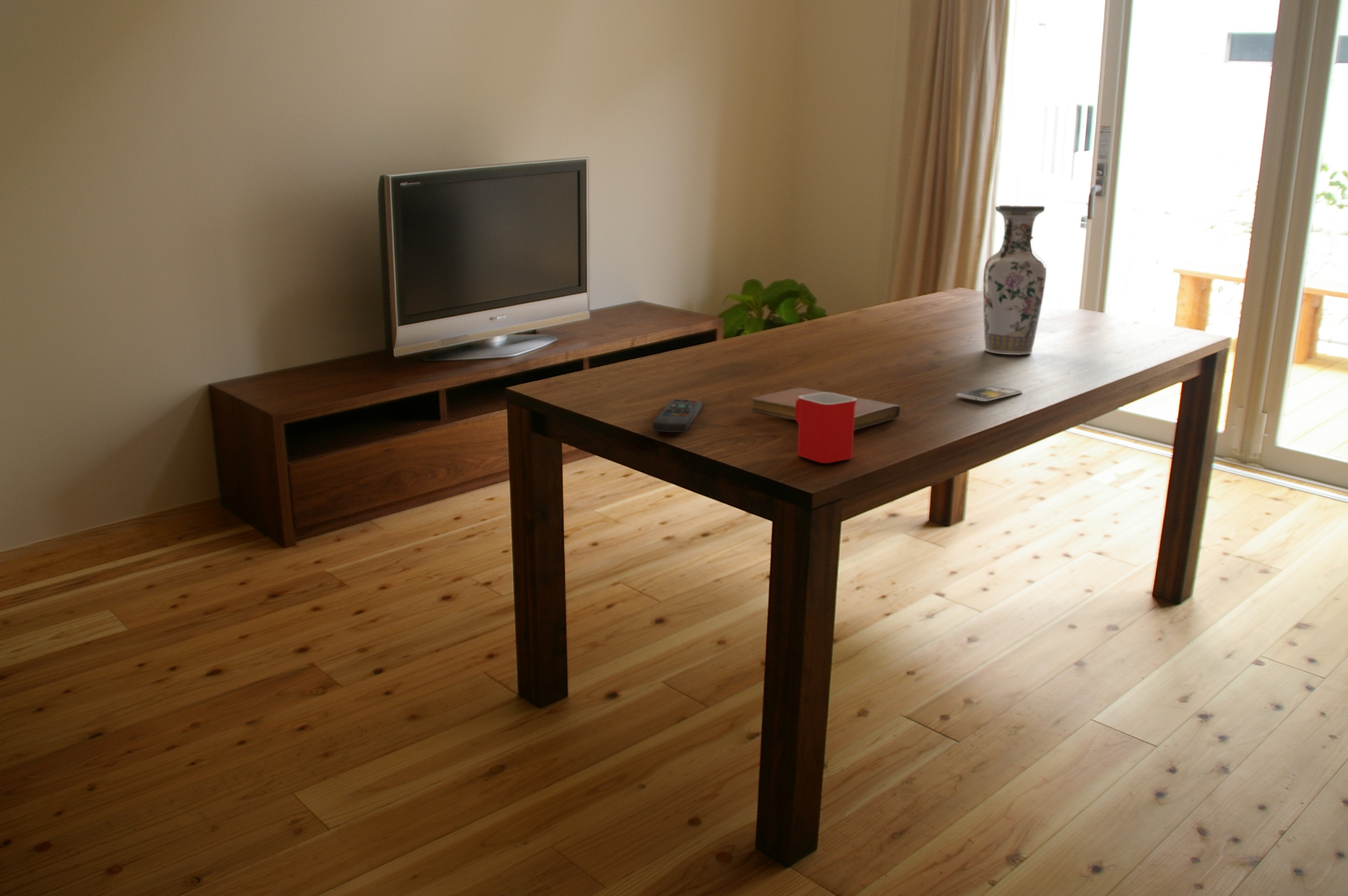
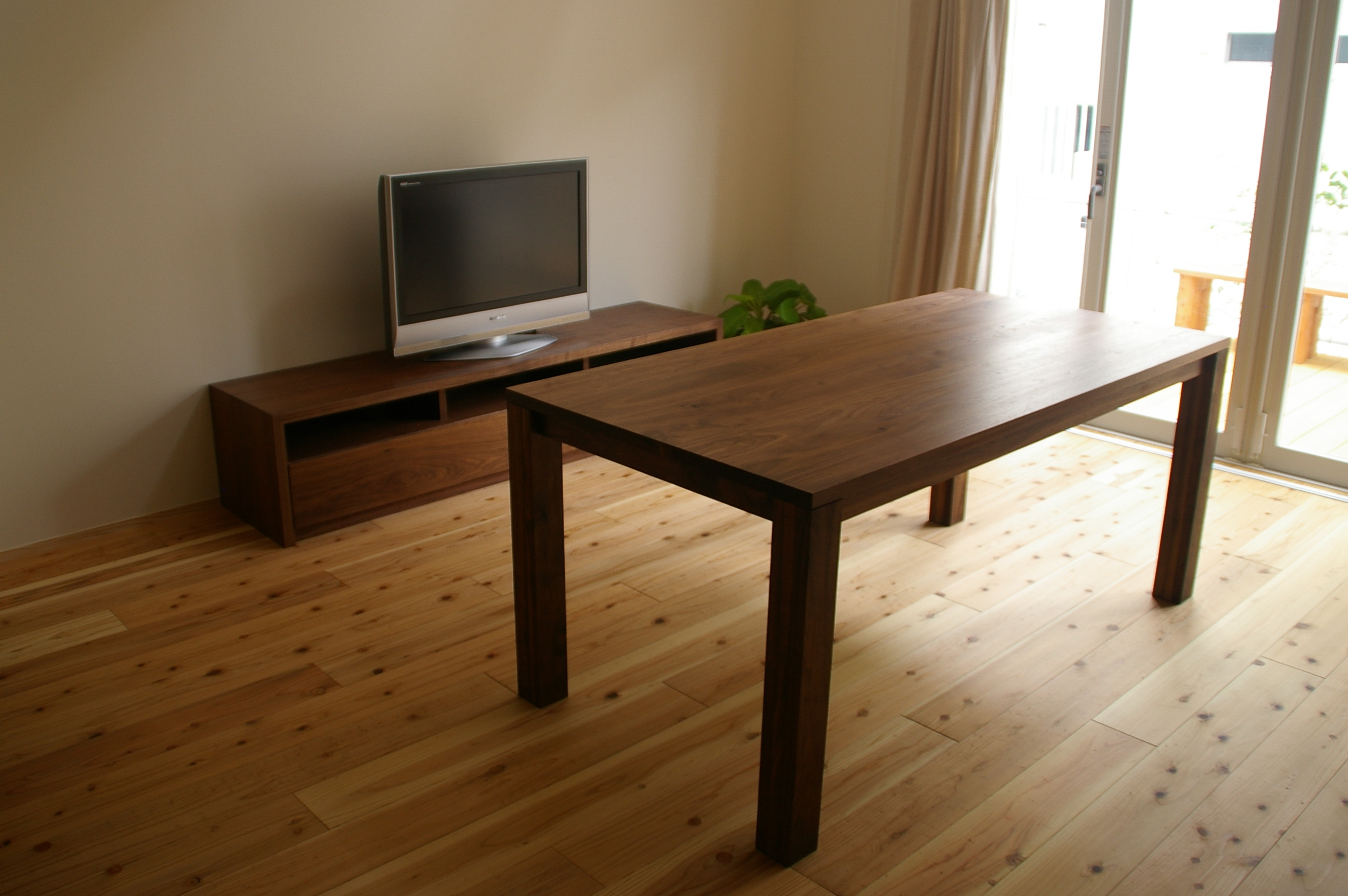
- mug [795,392,857,464]
- remote control [652,399,702,433]
- notebook [751,387,901,431]
- smartphone [956,385,1023,402]
- vase [983,205,1047,356]
